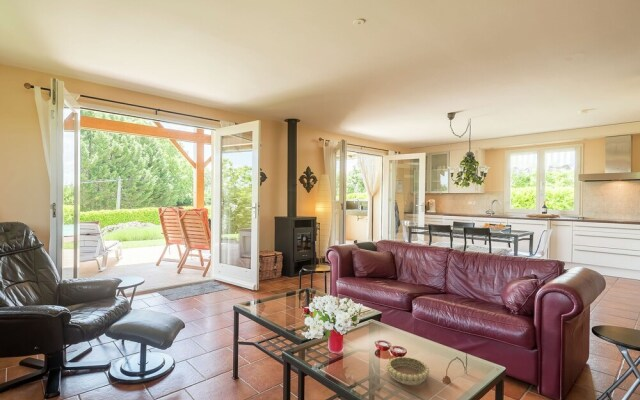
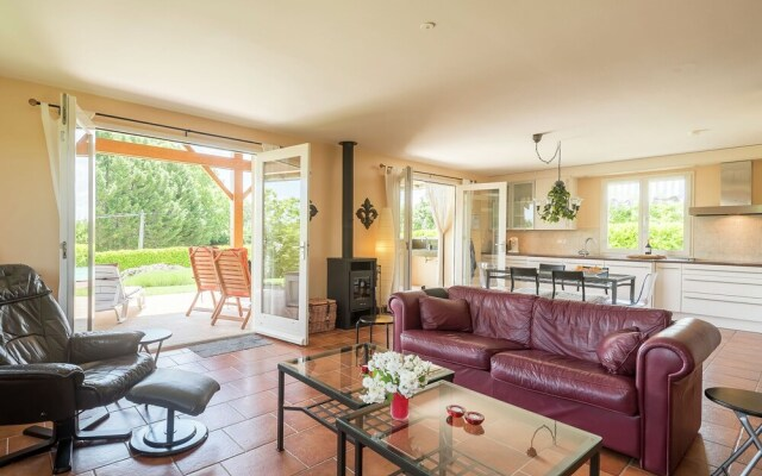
- decorative bowl [386,356,430,386]
